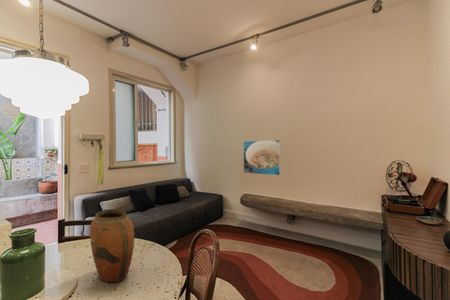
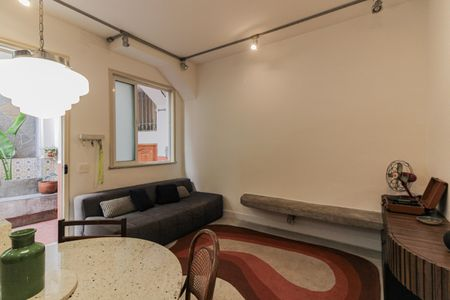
- vase [89,208,135,284]
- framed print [242,139,281,176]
